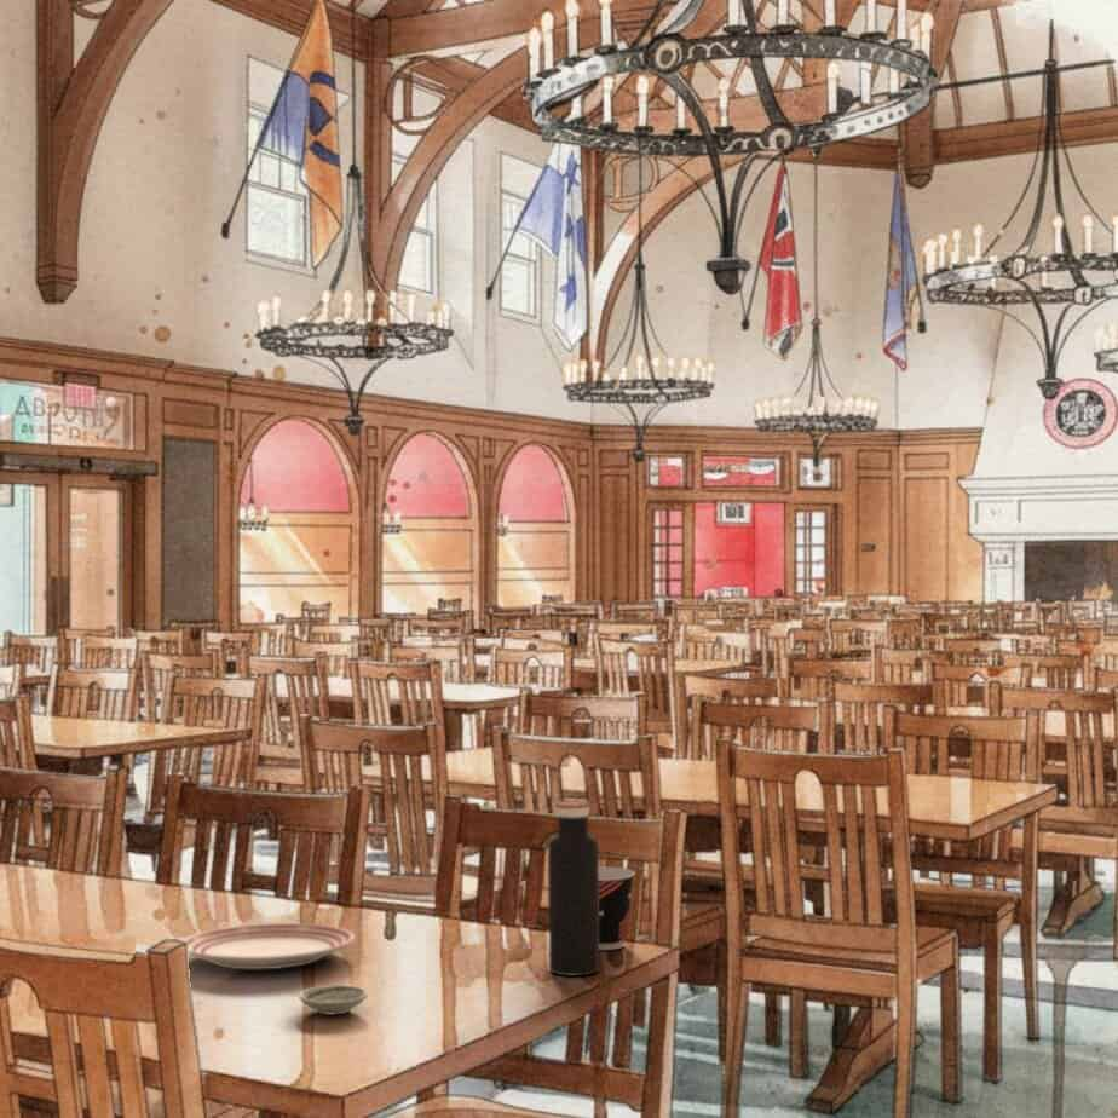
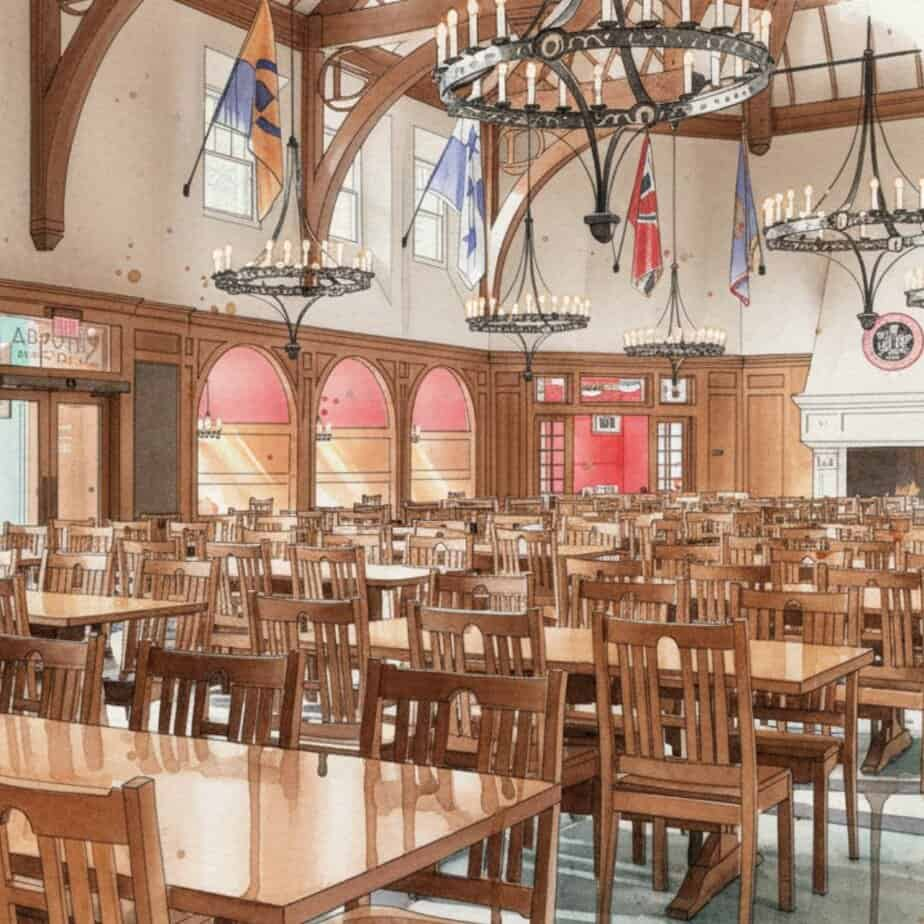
- water bottle [547,800,600,976]
- saucer [298,984,369,1015]
- cup [599,866,636,951]
- dinner plate [183,922,356,970]
